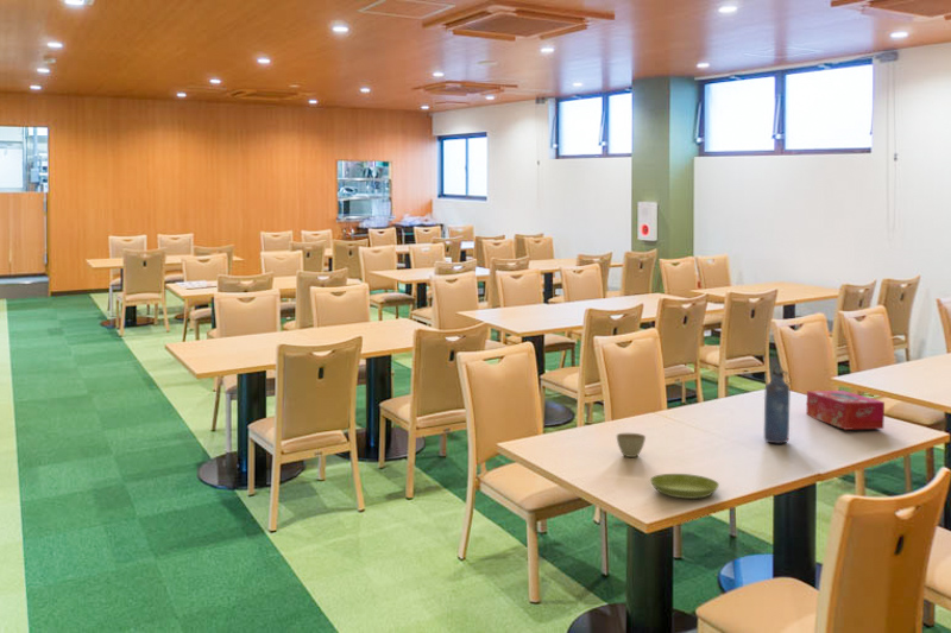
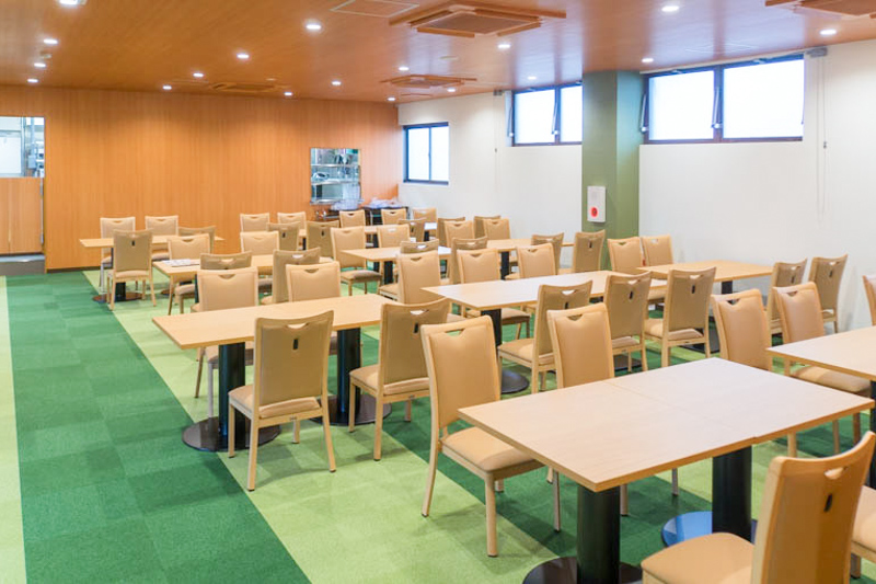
- water bottle [763,365,793,444]
- saucer [649,473,720,500]
- flower pot [616,432,647,458]
- tissue box [805,390,886,431]
